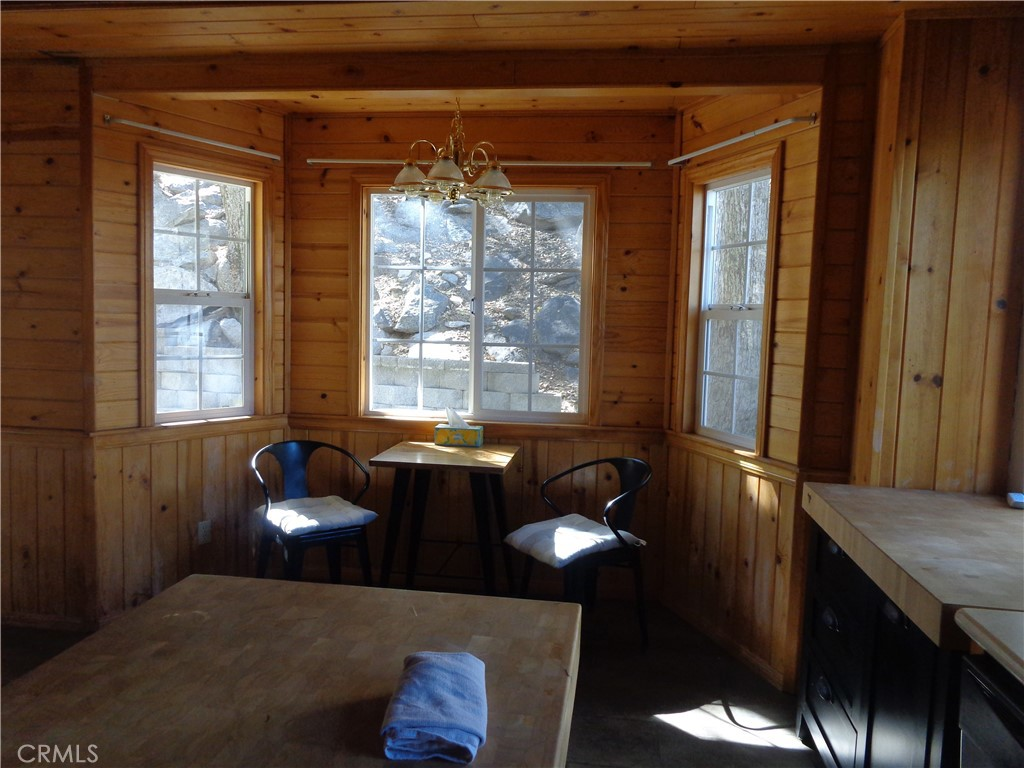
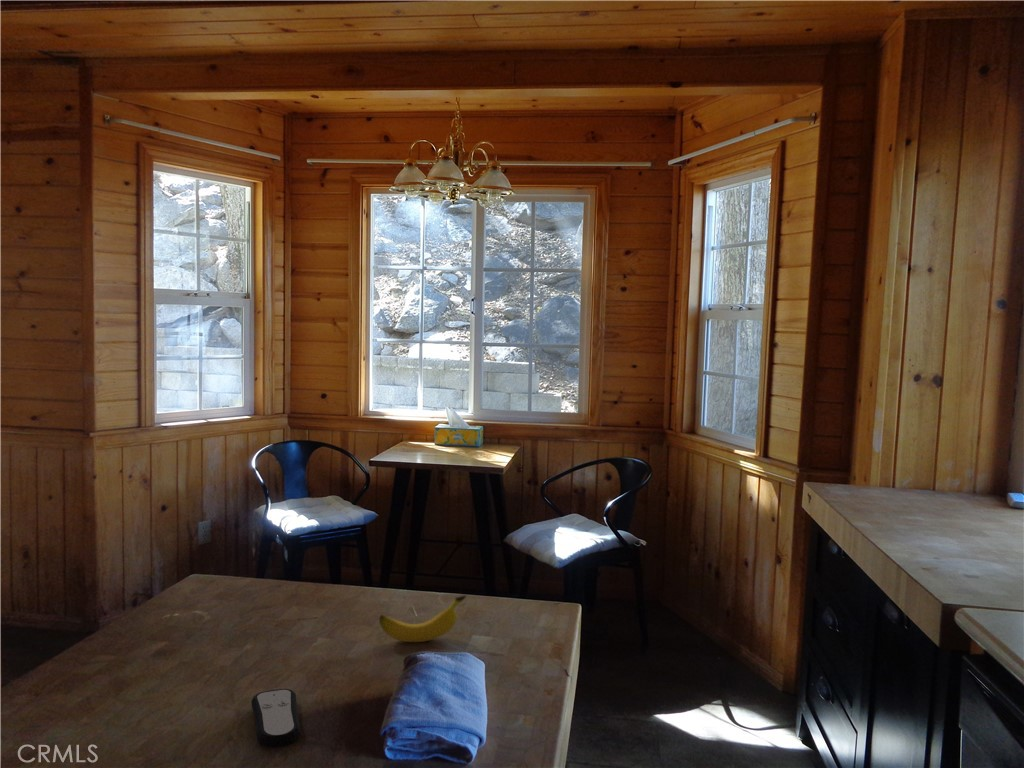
+ banana [378,594,467,643]
+ remote control [250,688,302,748]
